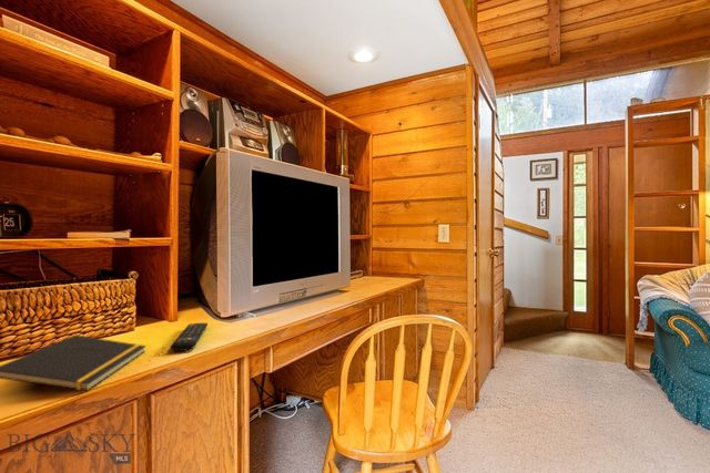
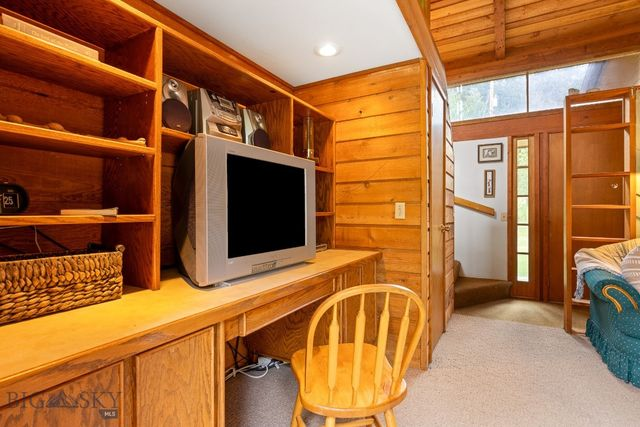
- remote control [170,322,209,352]
- notepad [0,335,148,391]
